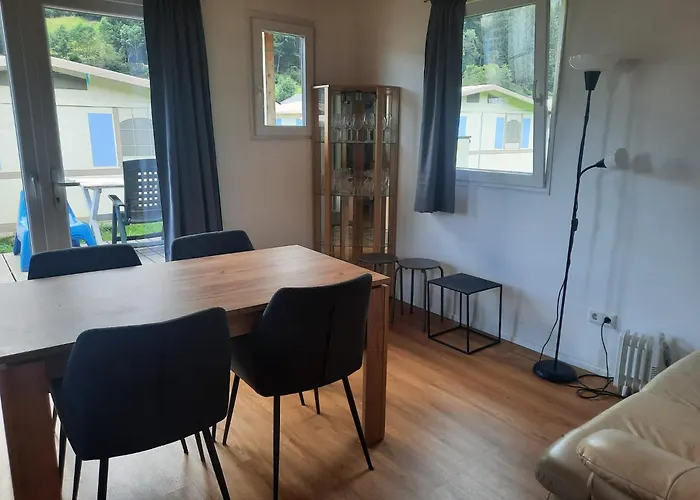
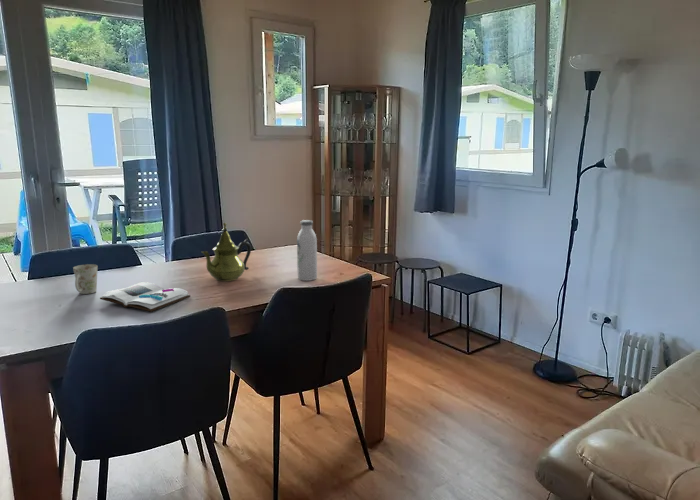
+ book [99,281,191,313]
+ teapot [201,222,252,282]
+ mug [72,263,99,295]
+ water bottle [296,219,318,282]
